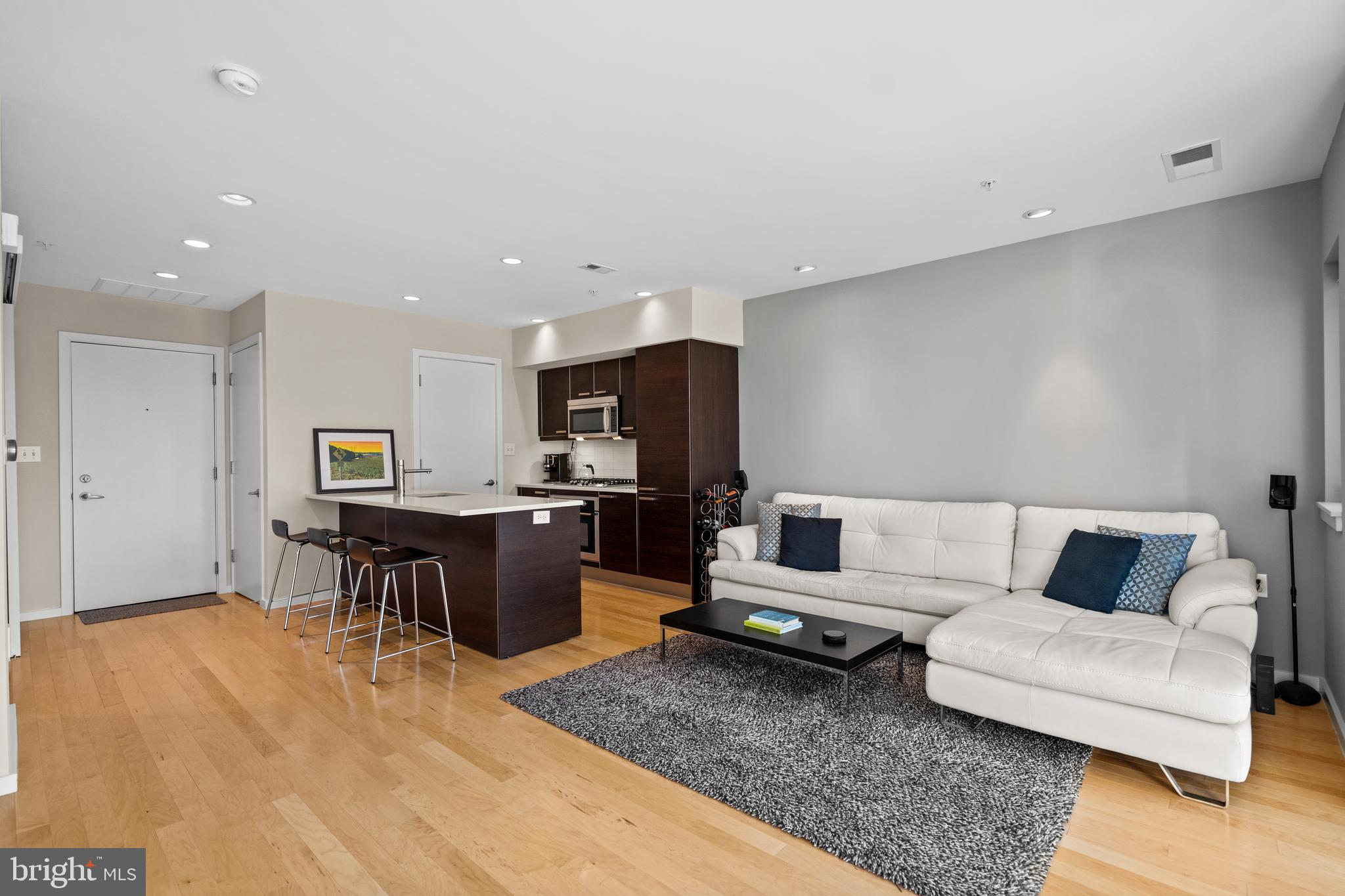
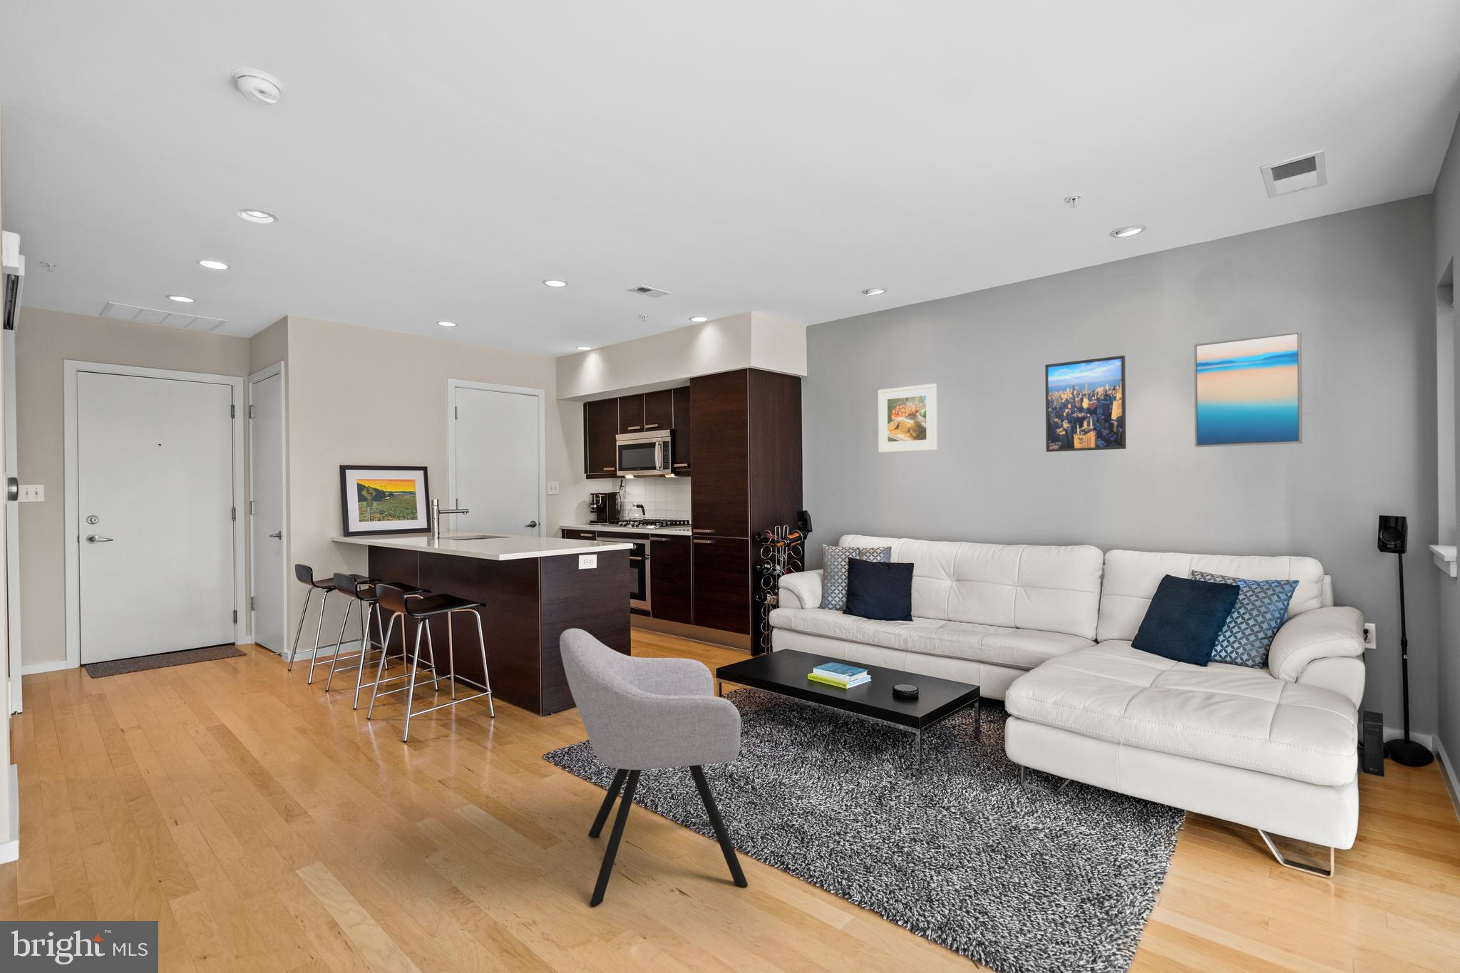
+ chair [559,628,749,907]
+ wall art [1193,330,1304,447]
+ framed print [877,382,938,453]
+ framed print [1044,355,1127,453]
